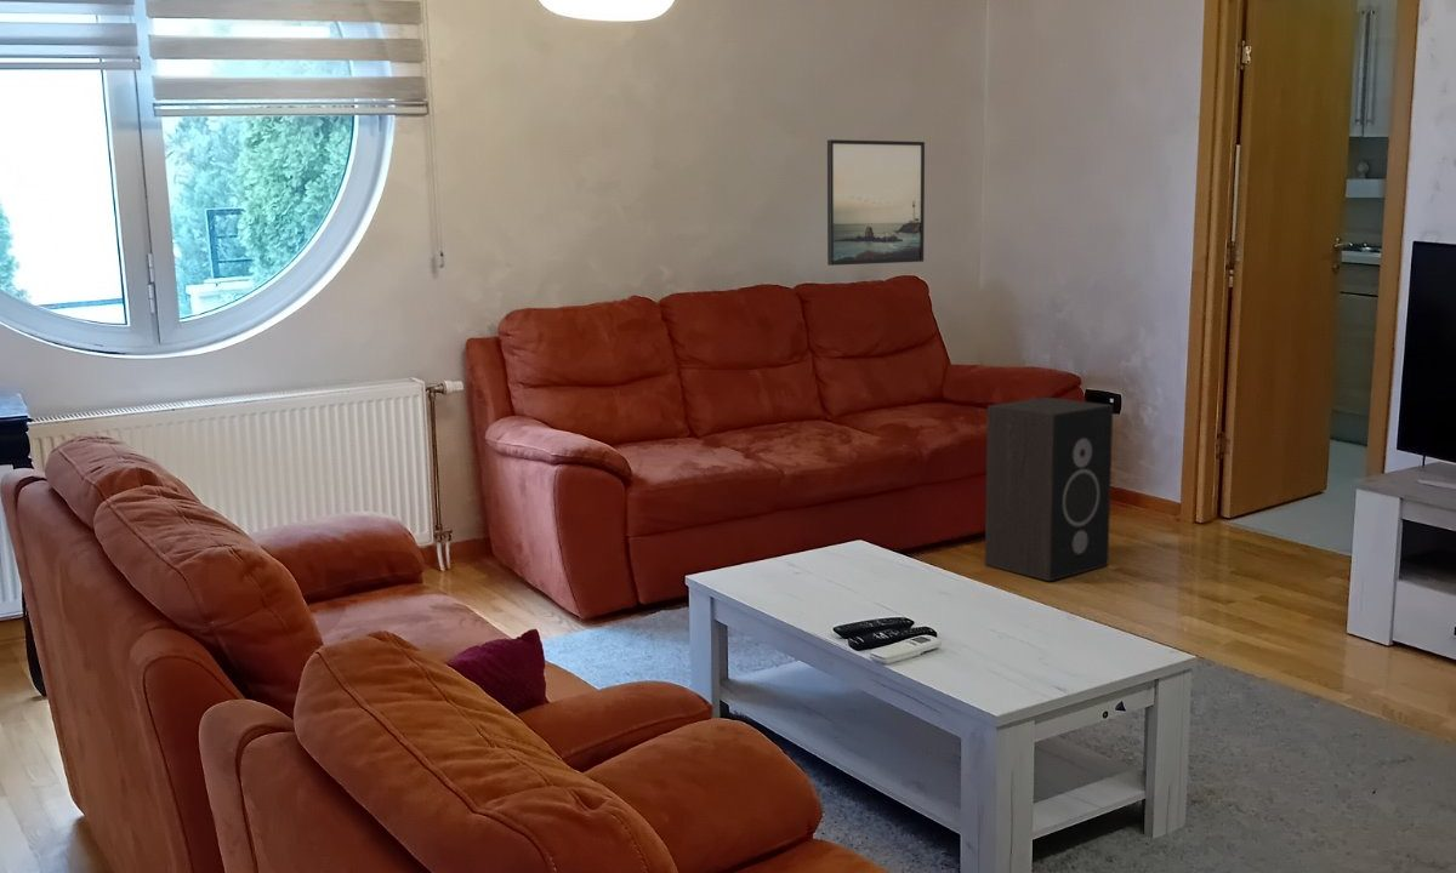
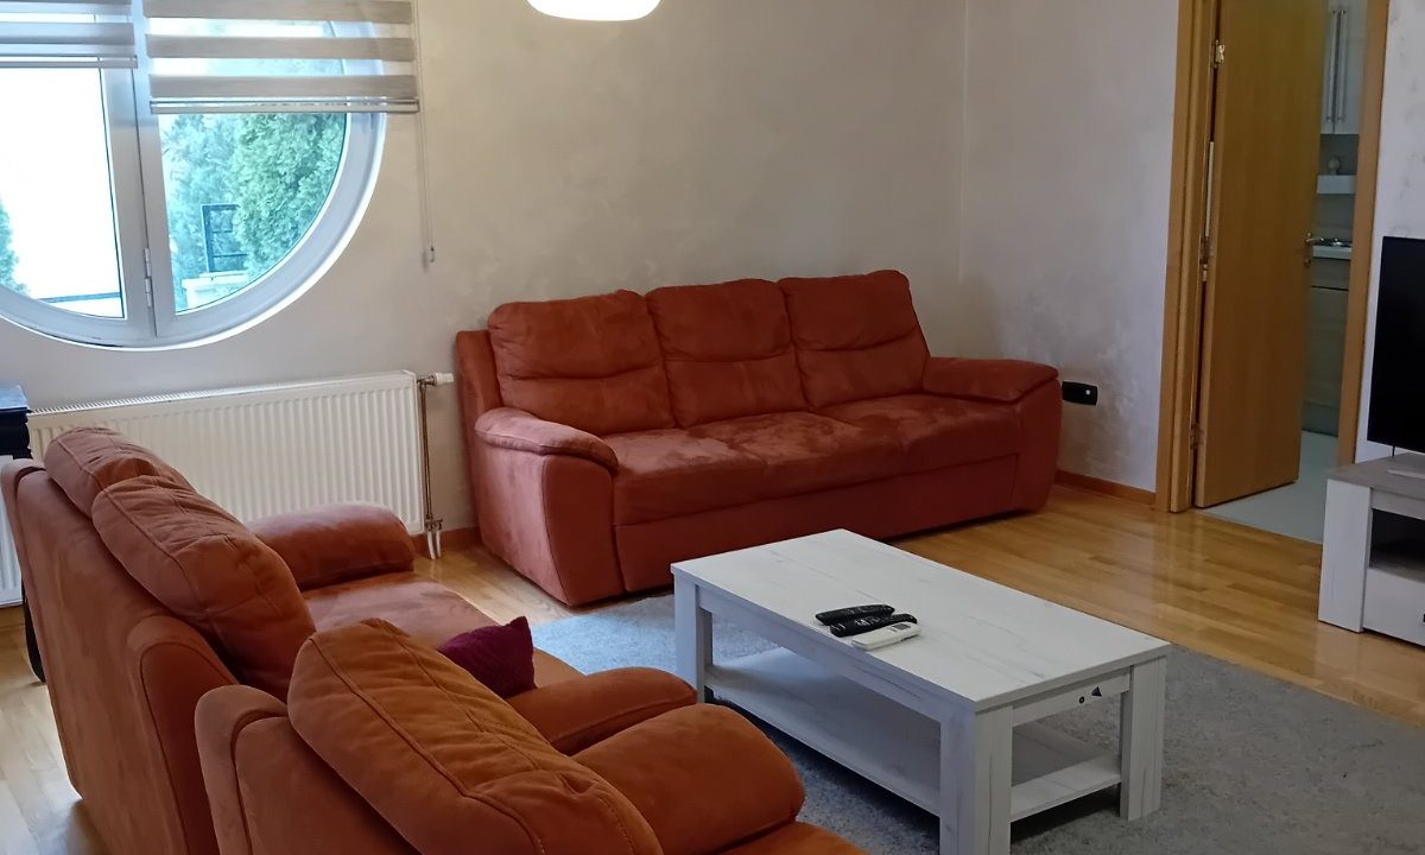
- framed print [826,138,926,267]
- speaker [984,396,1114,582]
